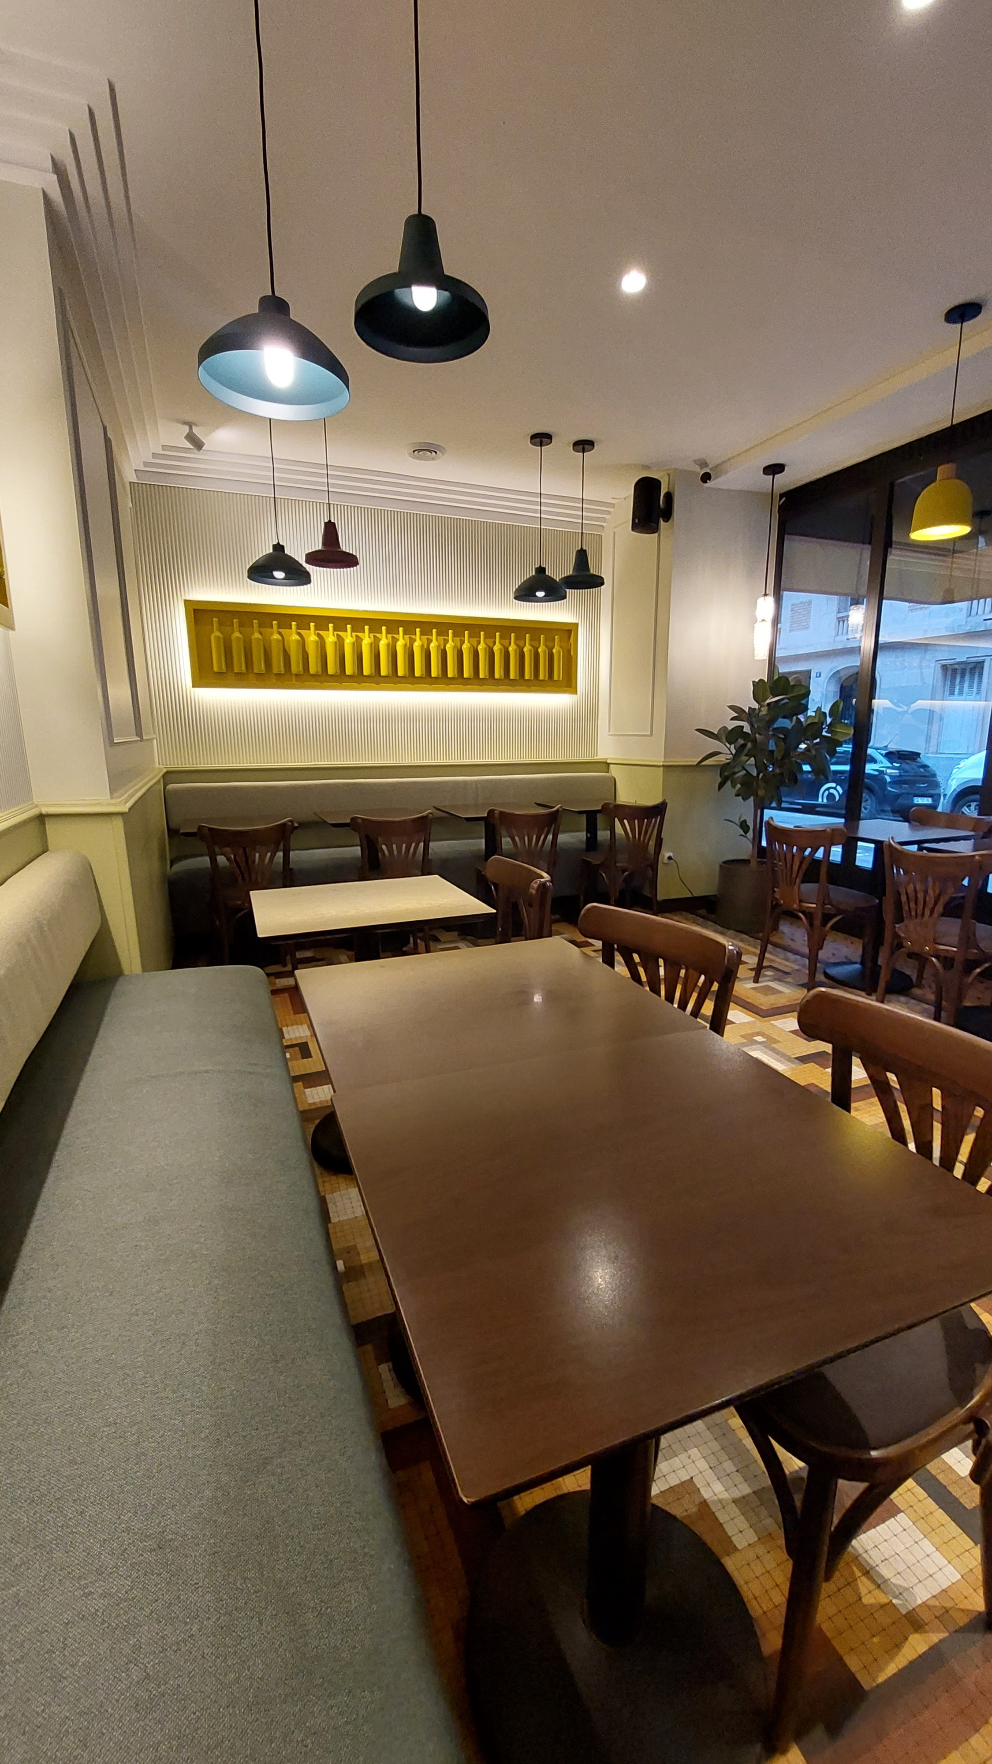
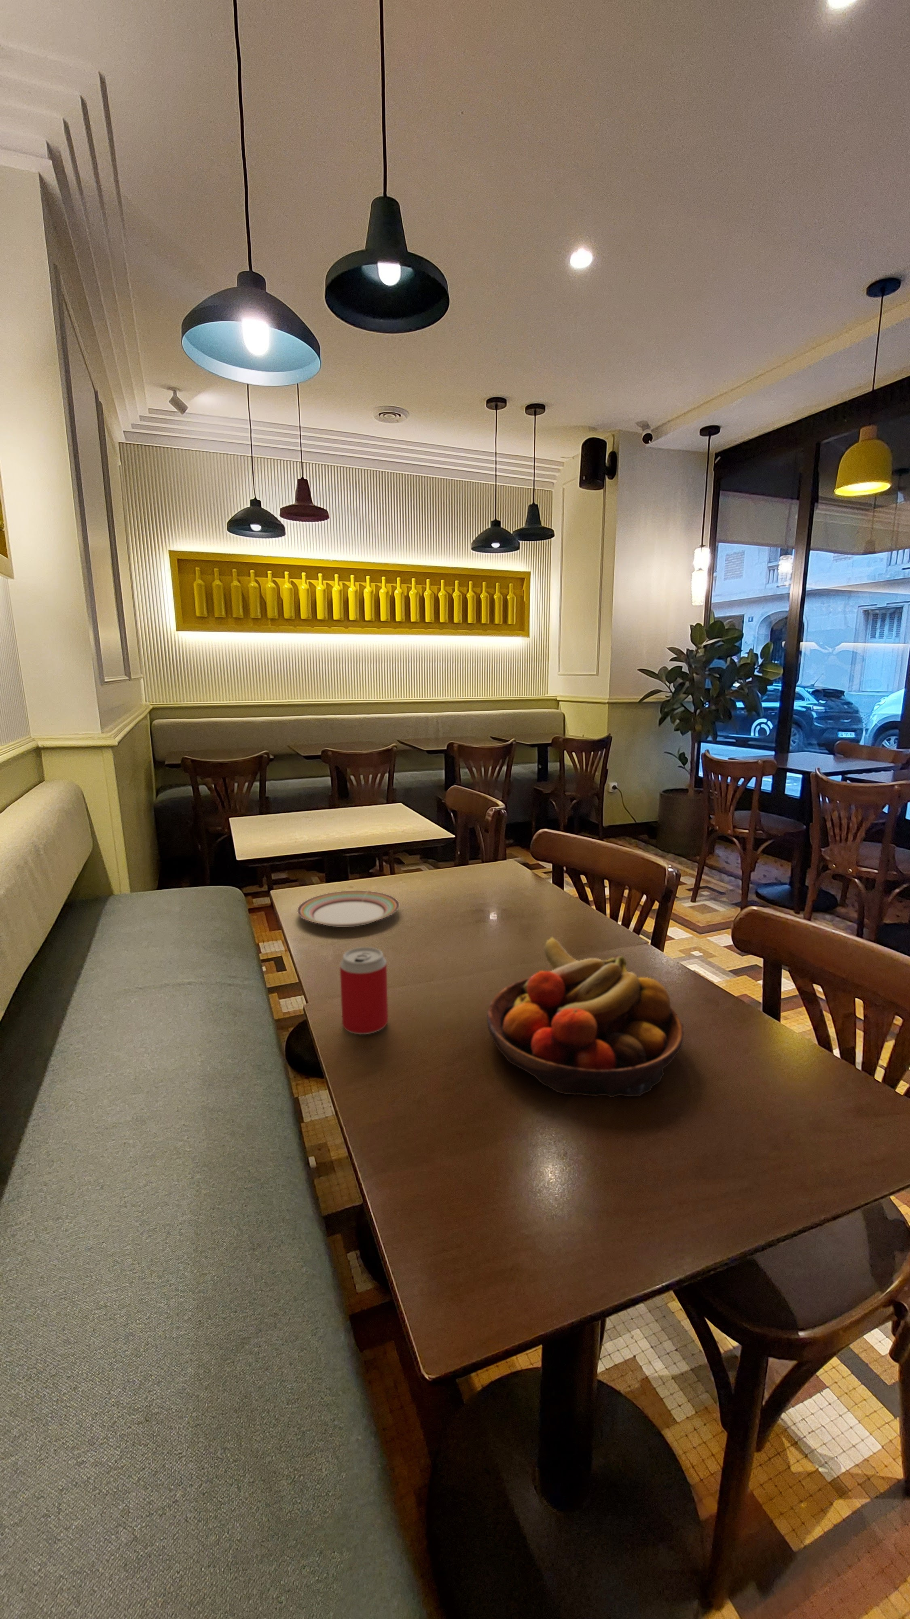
+ plate [297,890,400,927]
+ fruit bowl [487,936,684,1097]
+ beverage can [339,946,389,1035]
